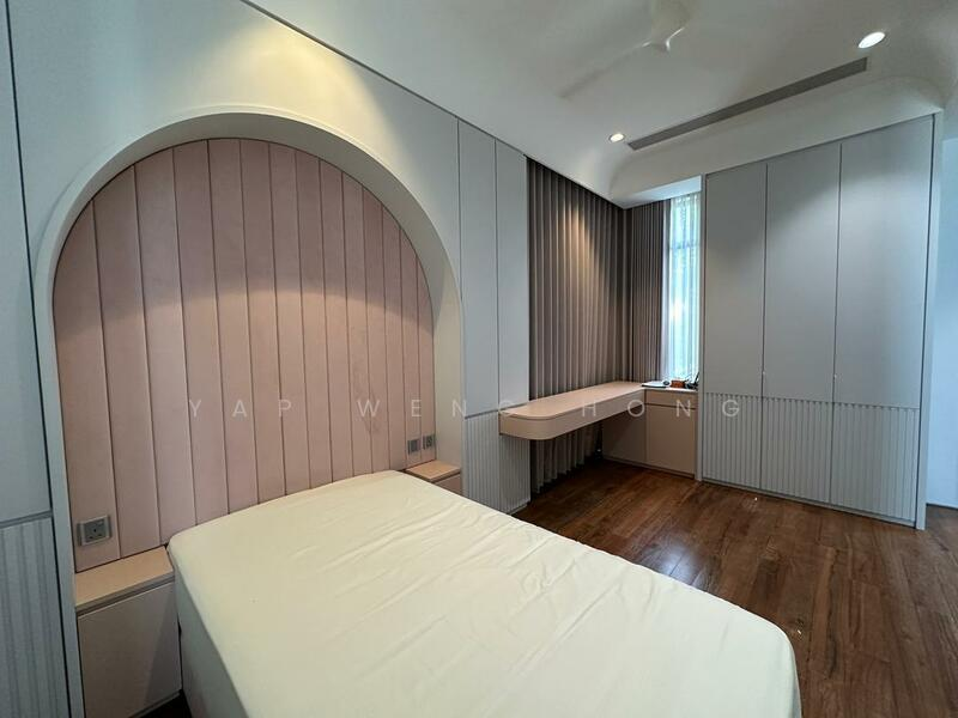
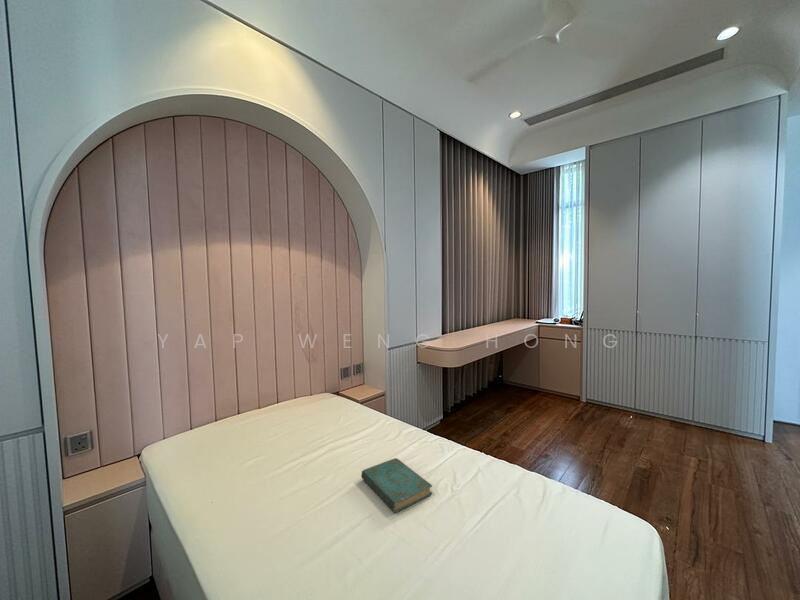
+ book [360,457,434,513]
